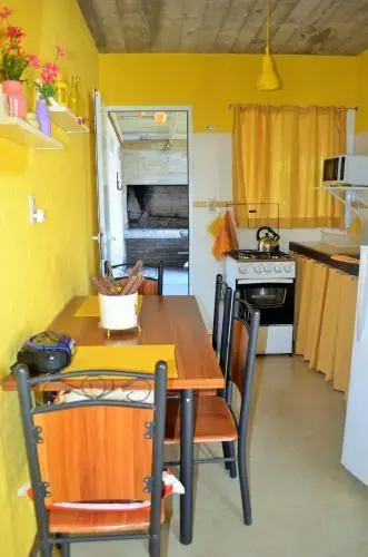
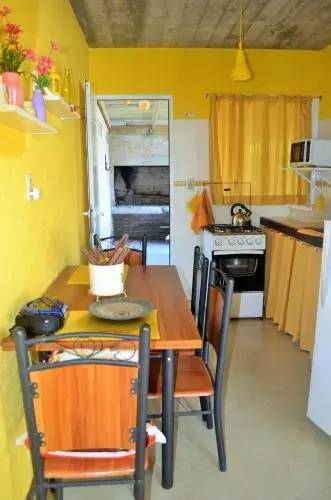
+ plate [87,296,156,321]
